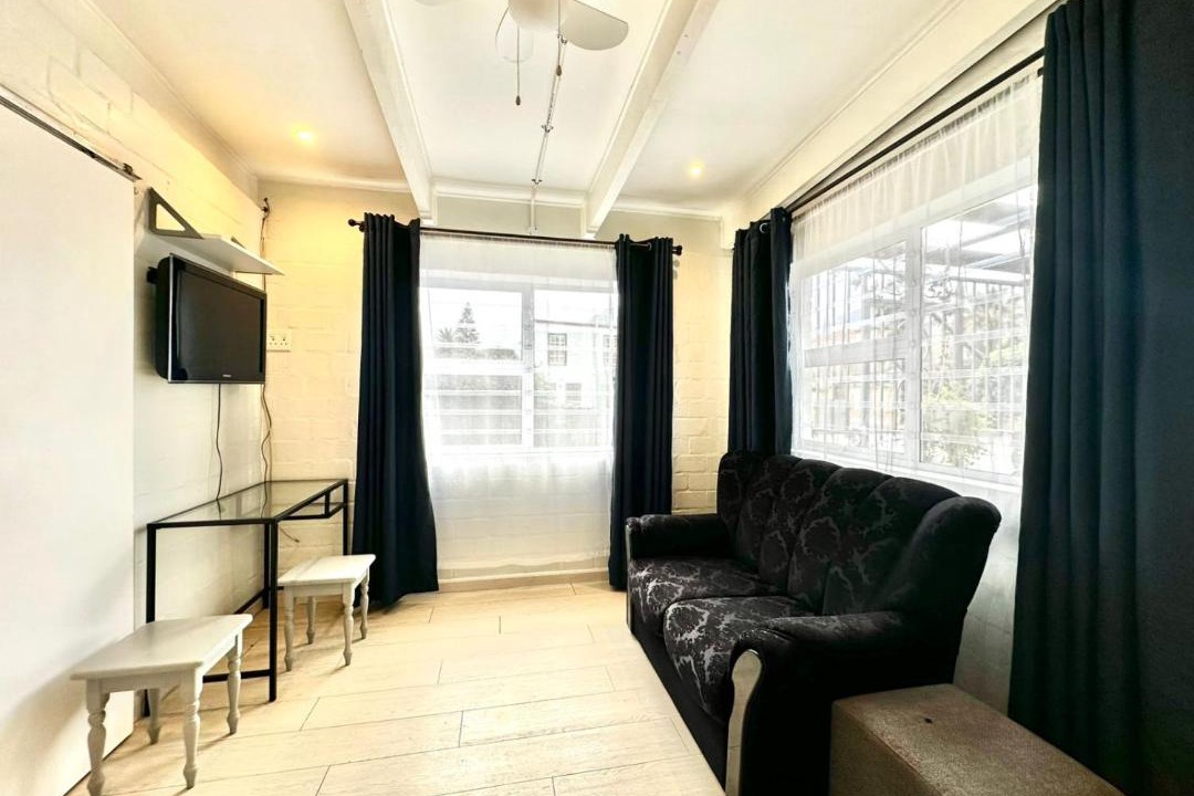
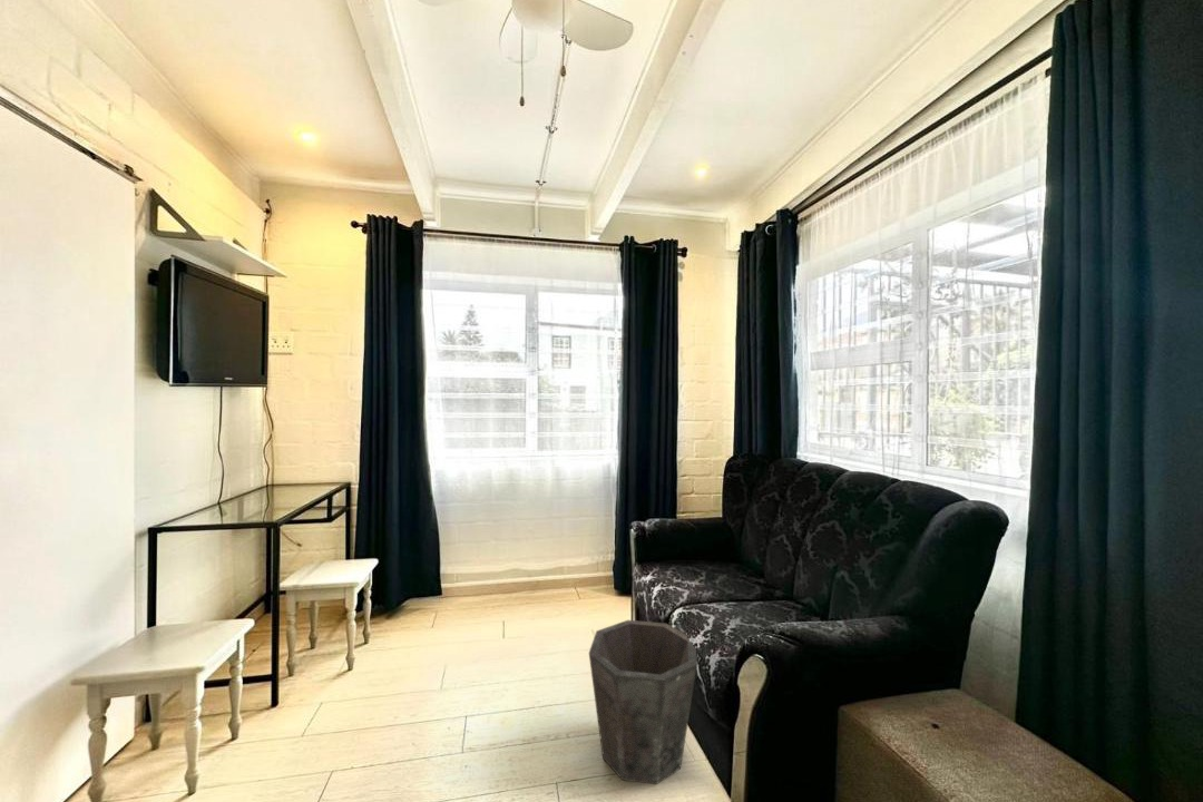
+ waste bin [588,619,698,785]
